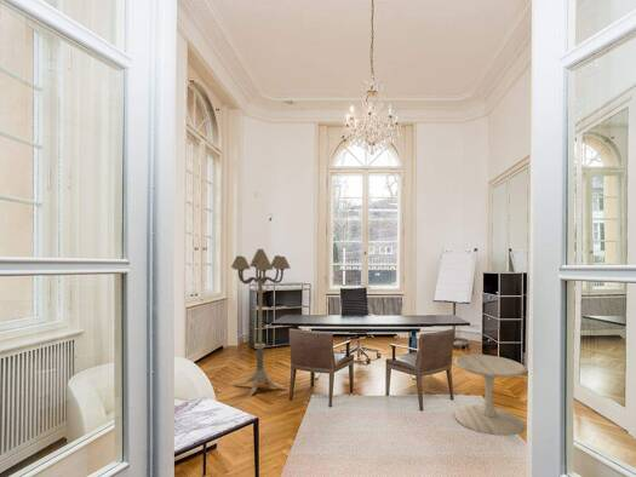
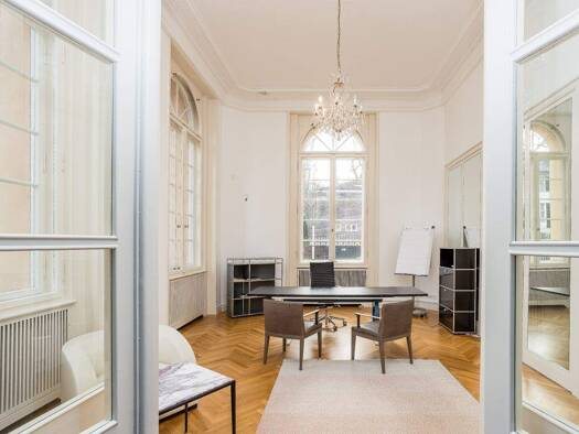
- floor lamp [230,248,292,398]
- side table [453,354,527,436]
